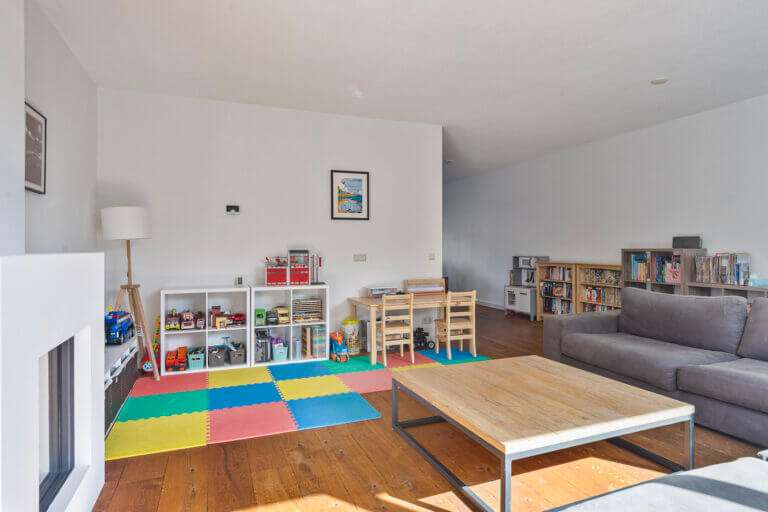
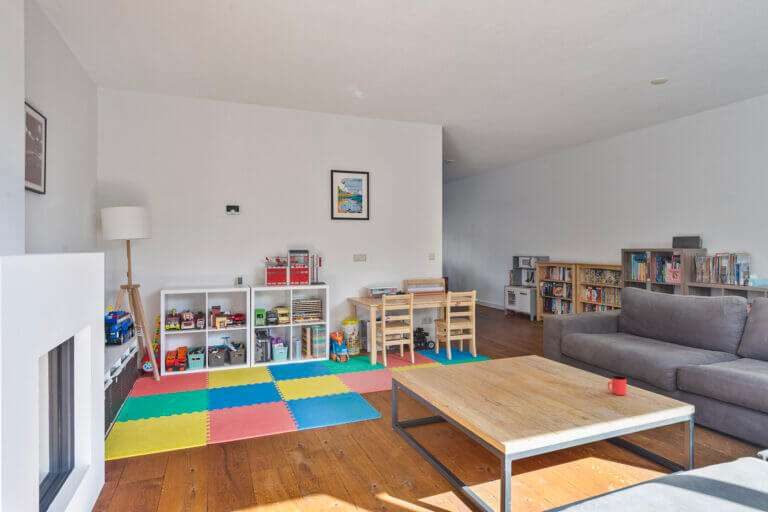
+ cup [607,375,627,396]
